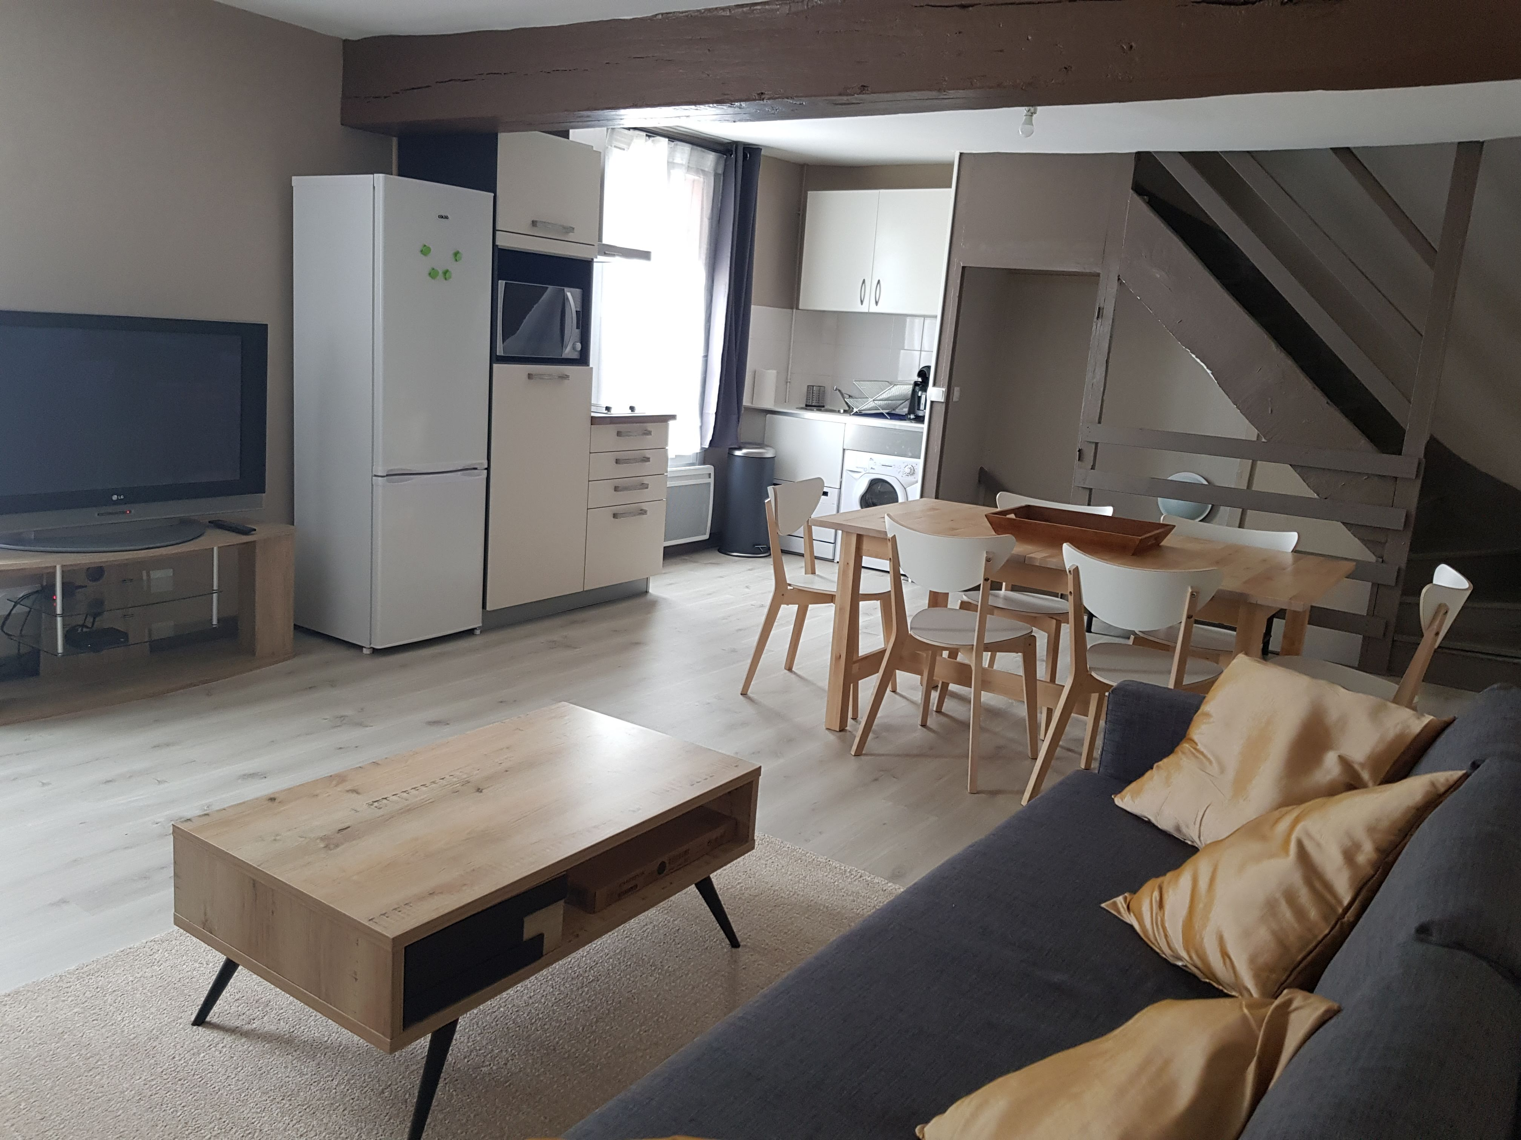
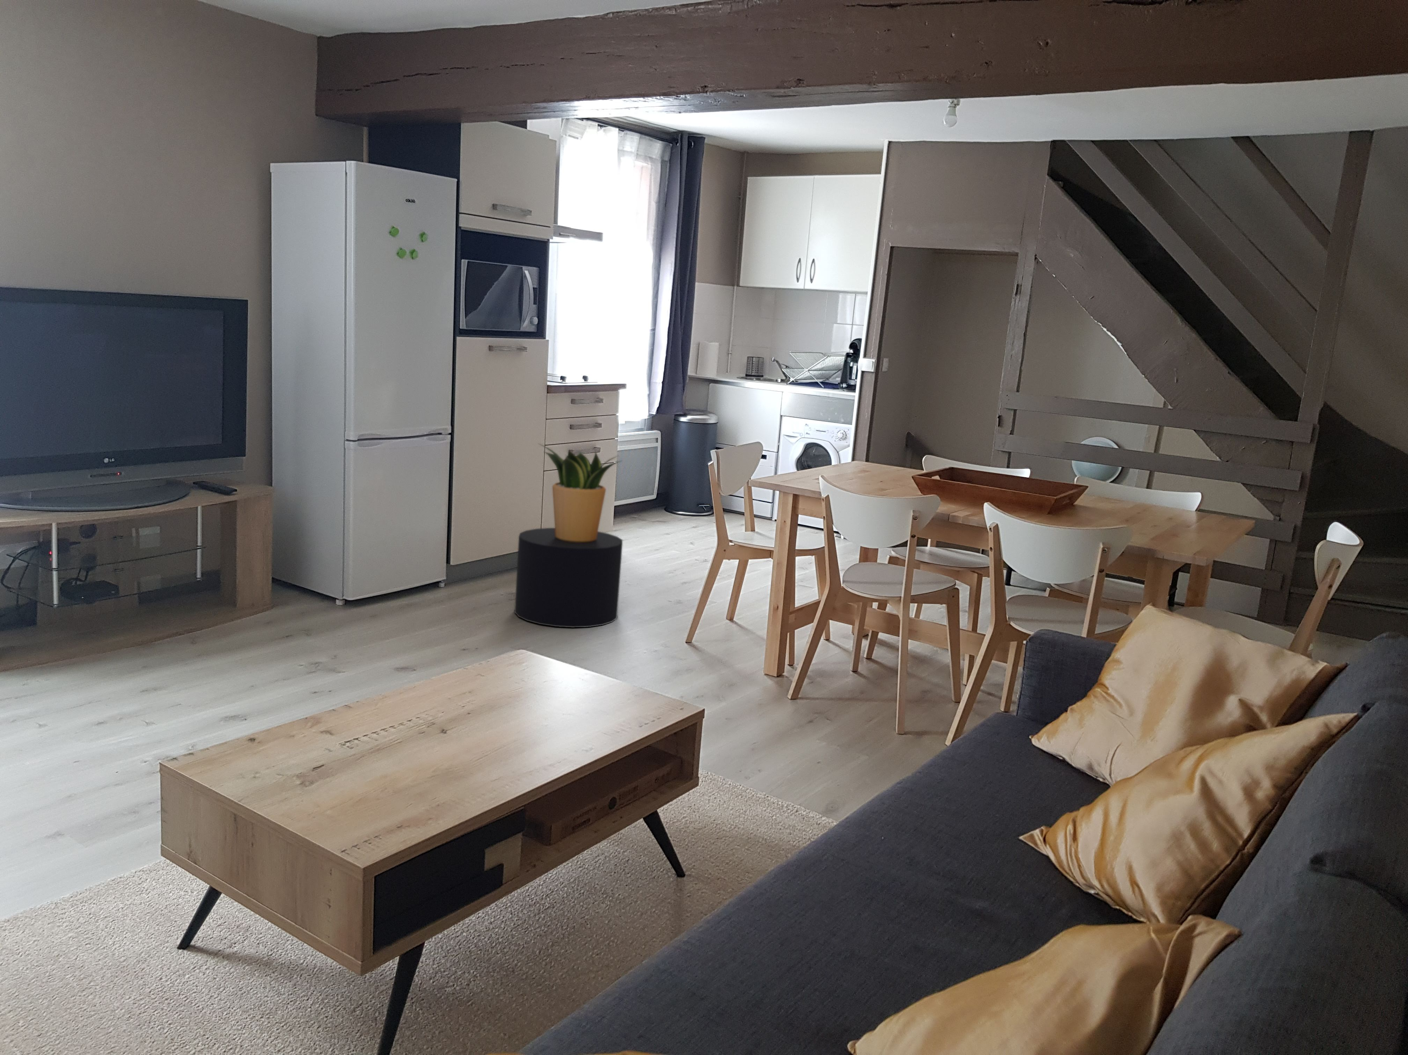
+ stool [514,528,623,628]
+ potted plant [538,443,623,543]
